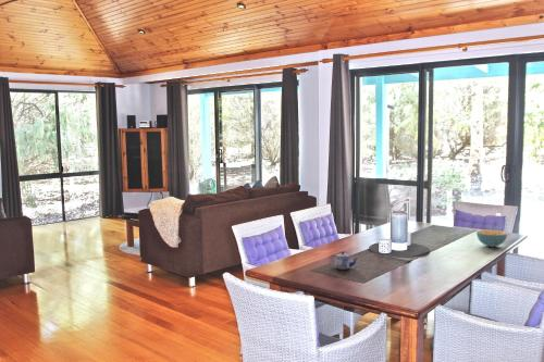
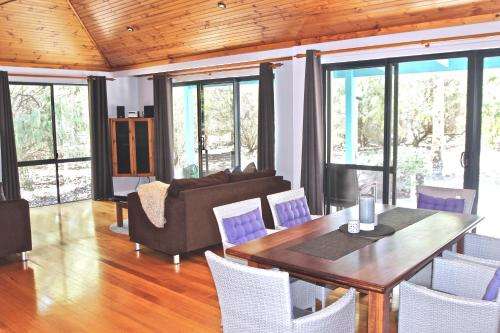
- teapot [330,250,358,271]
- cereal bowl [475,228,508,248]
